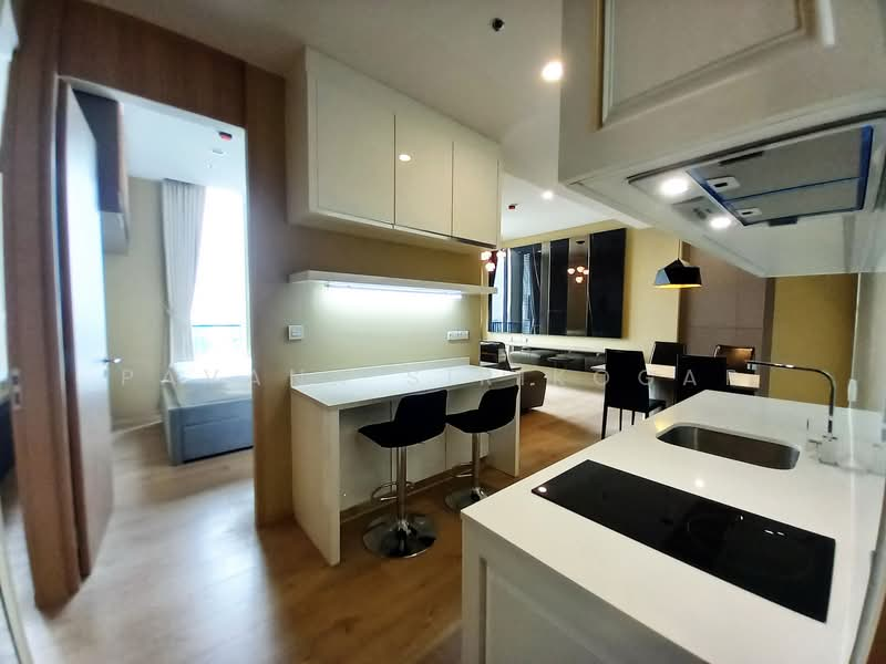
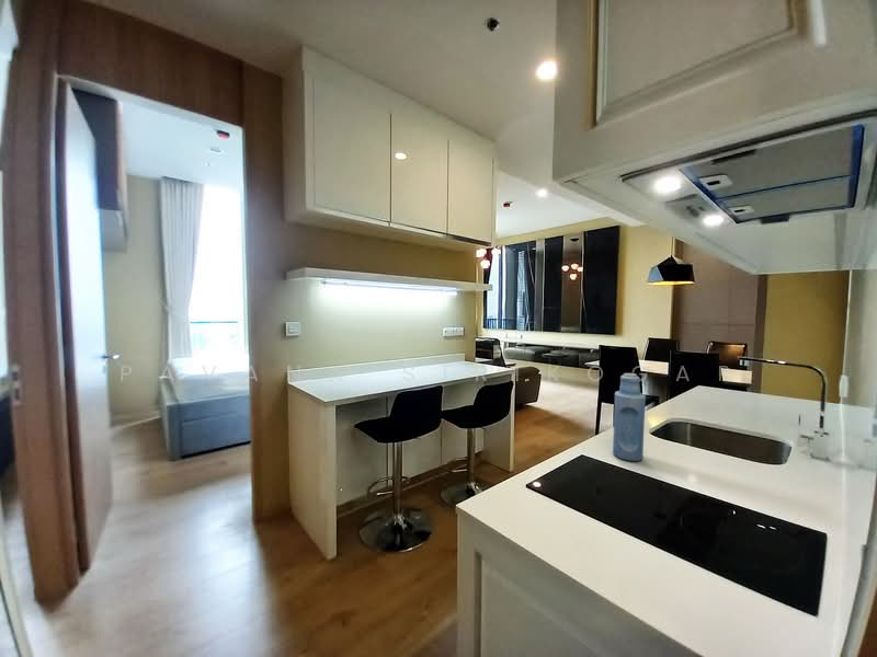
+ bottle [612,372,647,462]
